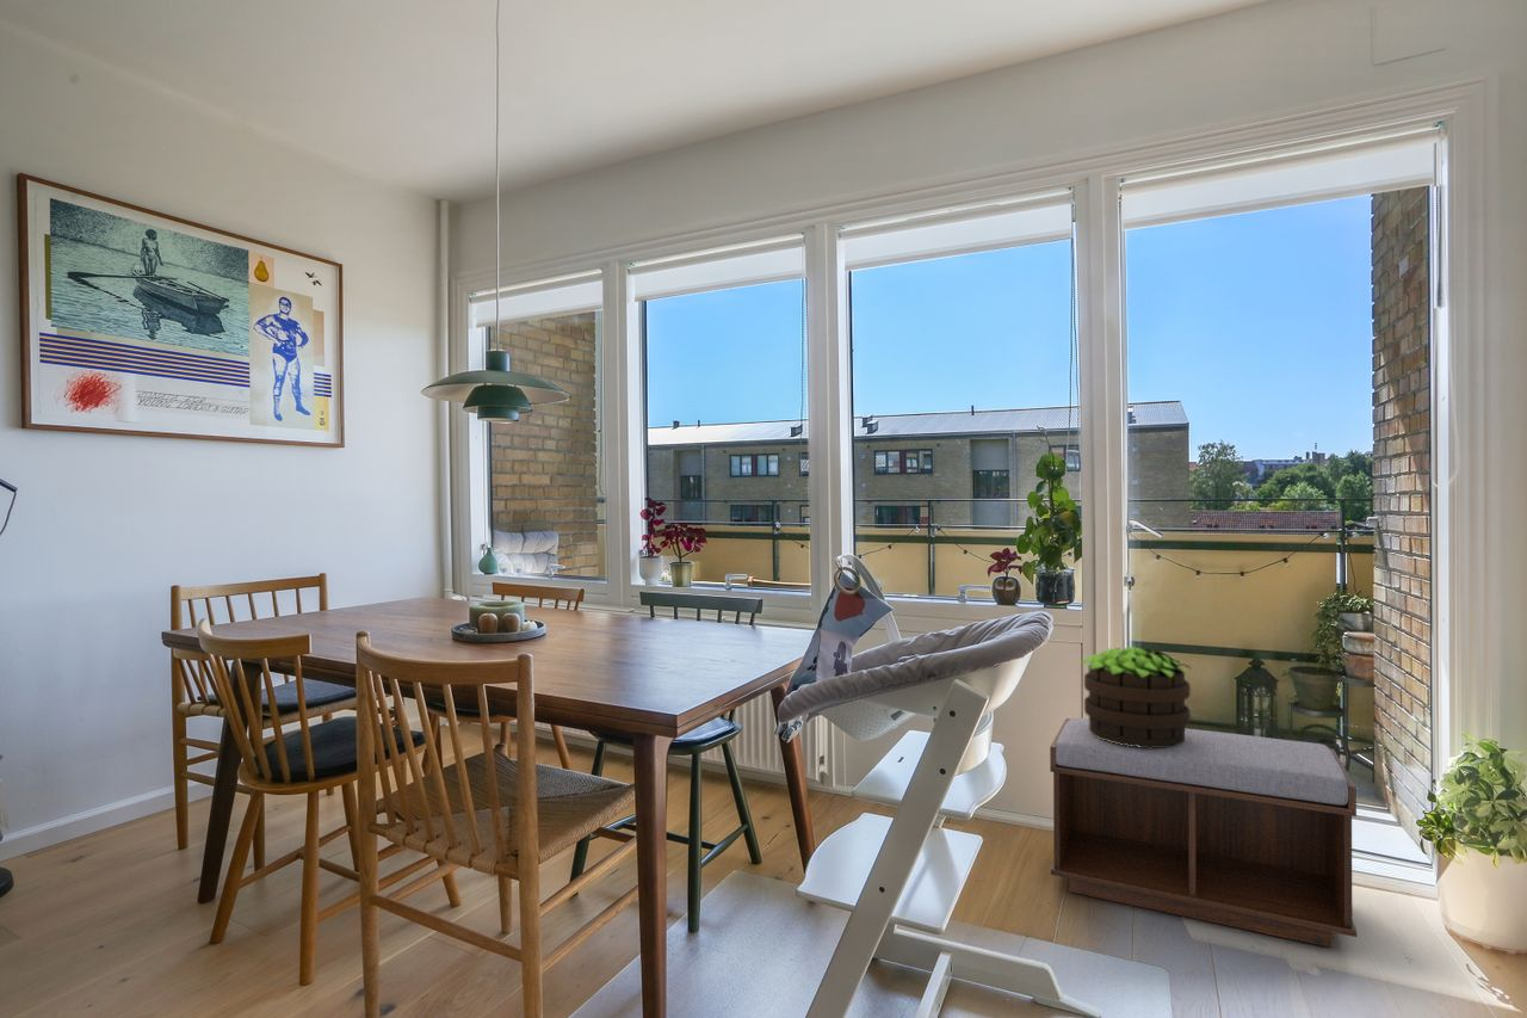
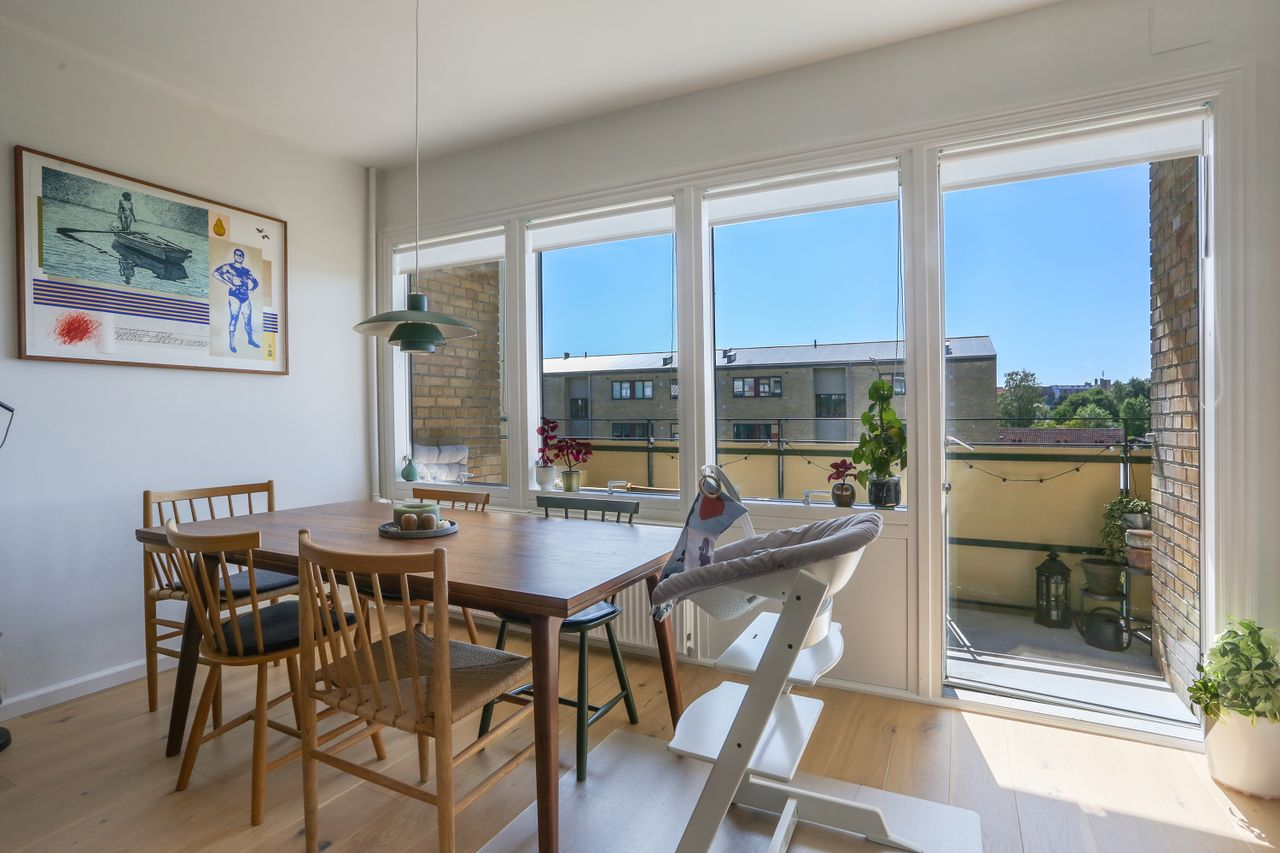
- potted plant [1081,646,1193,748]
- bench [1049,716,1358,949]
